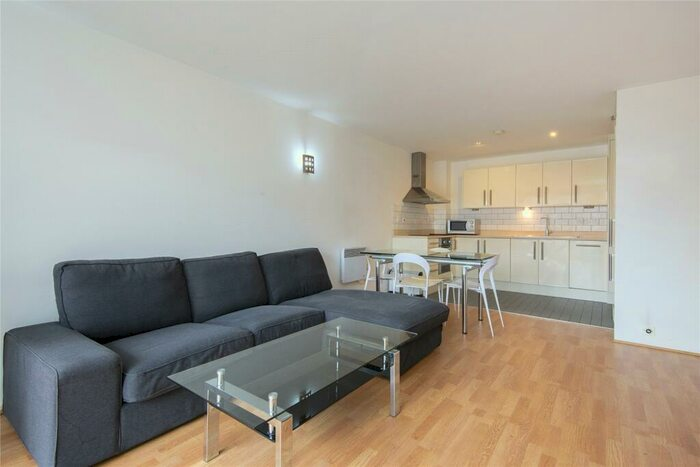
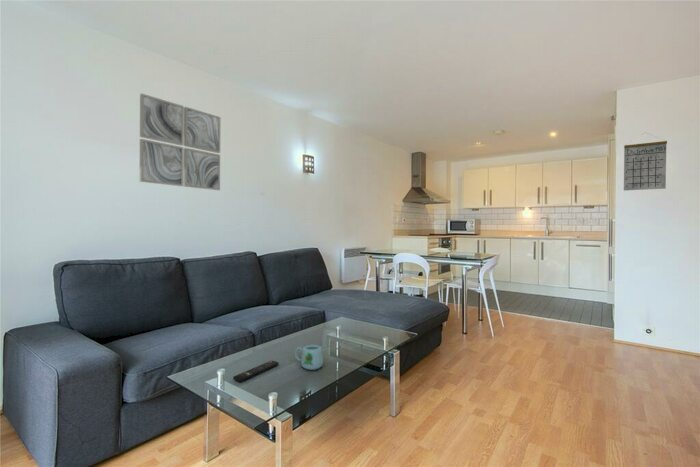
+ wall art [139,93,221,192]
+ remote control [232,360,279,383]
+ mug [294,344,324,371]
+ calendar [623,132,668,192]
